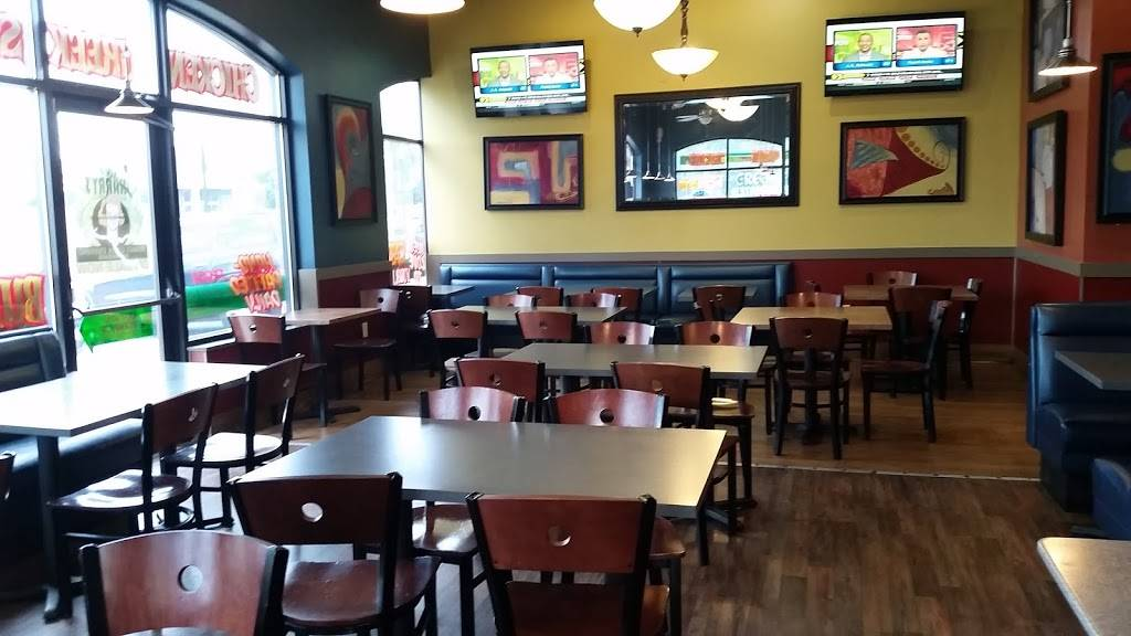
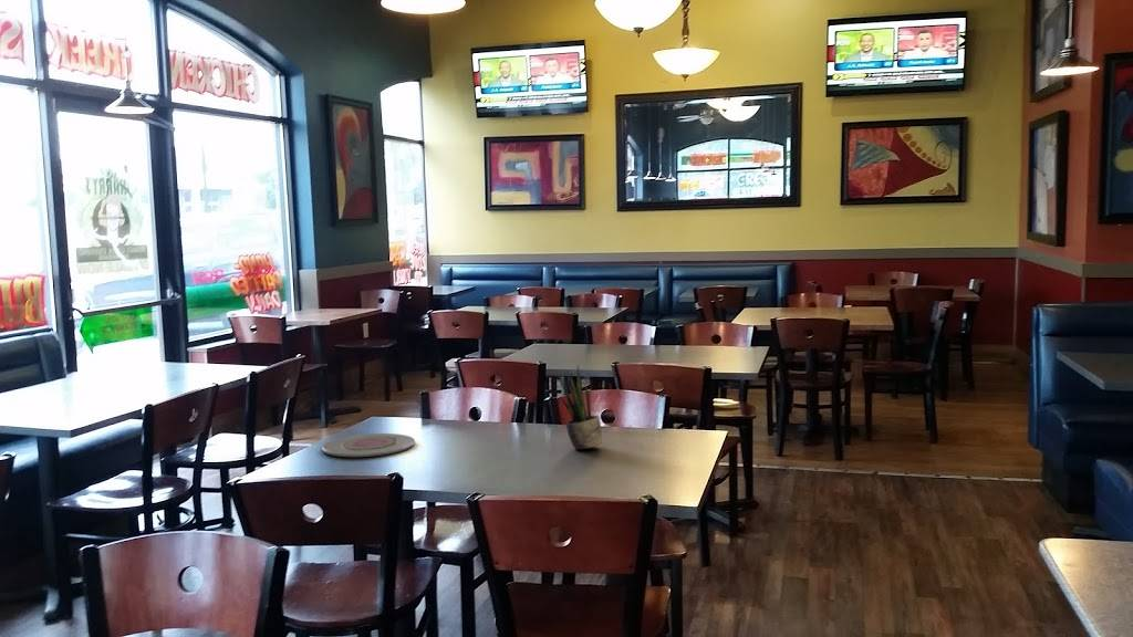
+ plate [321,432,416,458]
+ potted plant [557,364,603,450]
